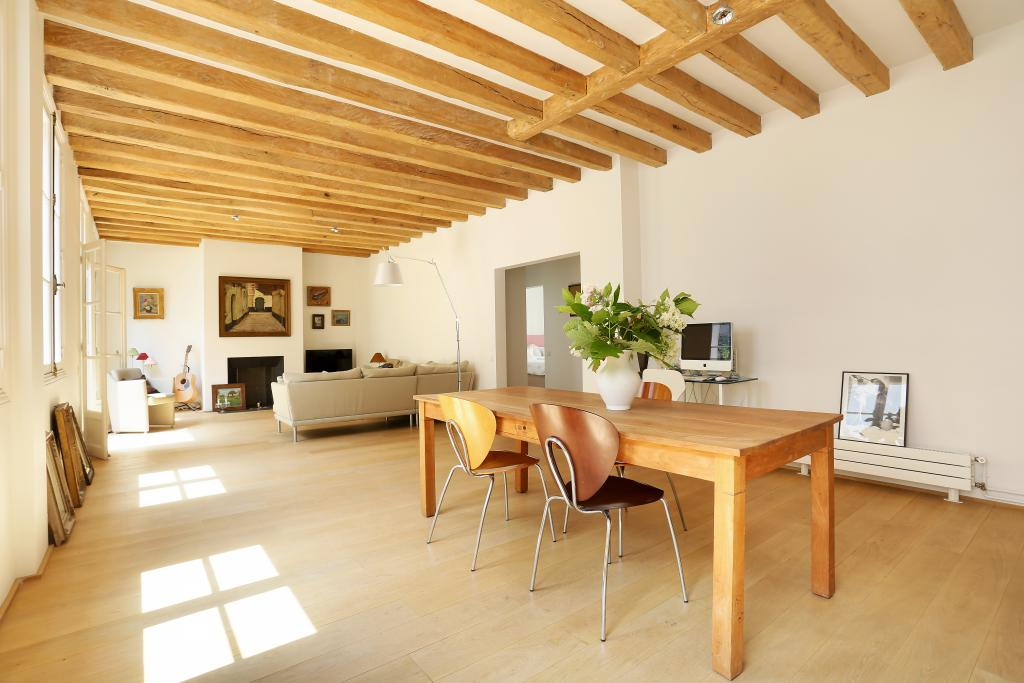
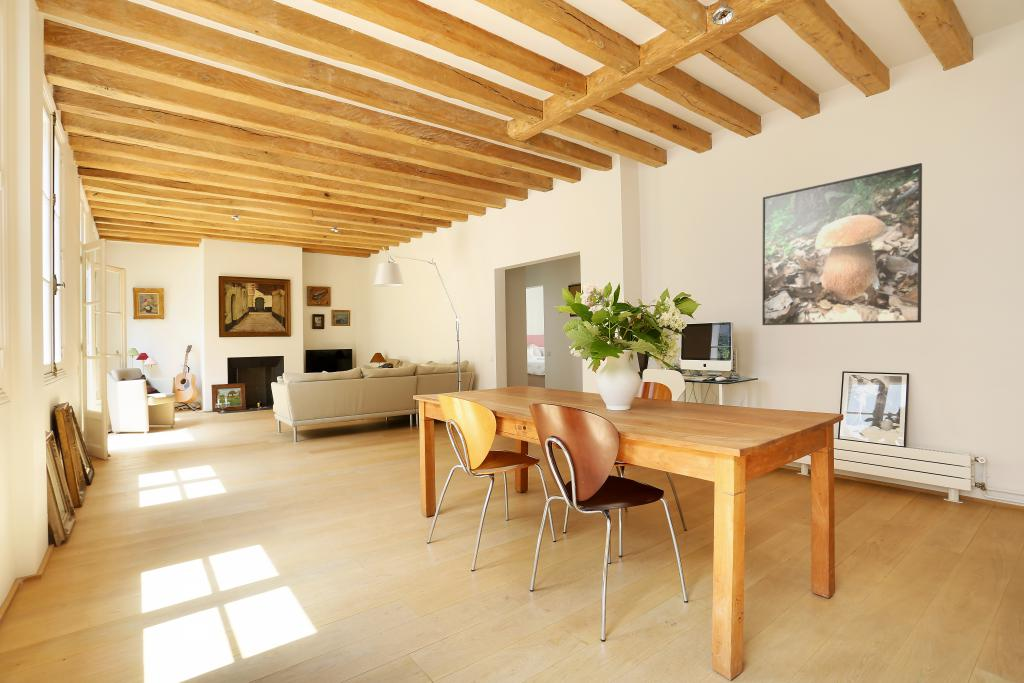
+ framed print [761,162,923,326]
